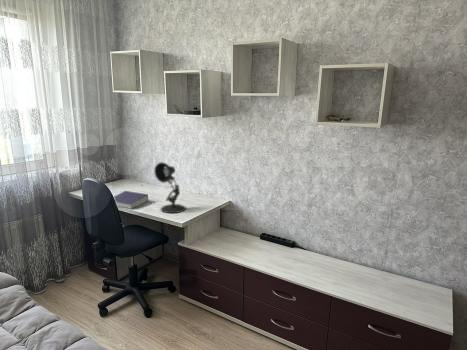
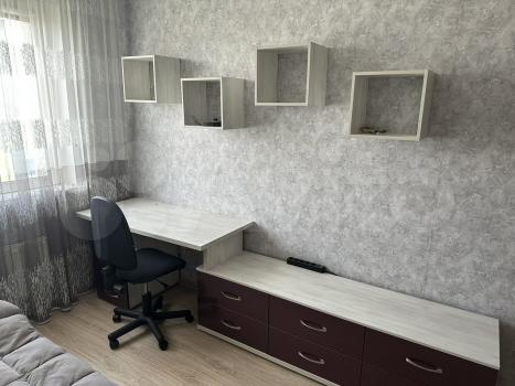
- book [113,190,150,210]
- desk lamp [153,161,187,214]
